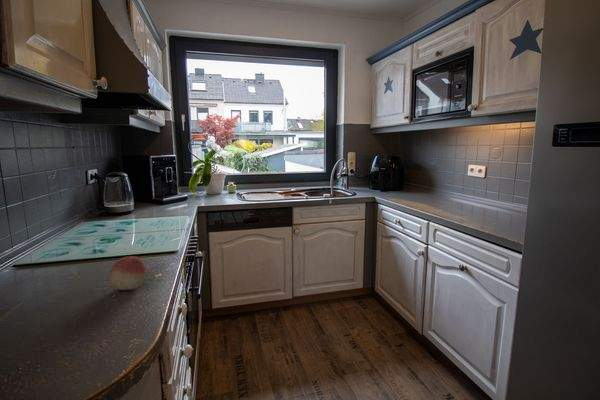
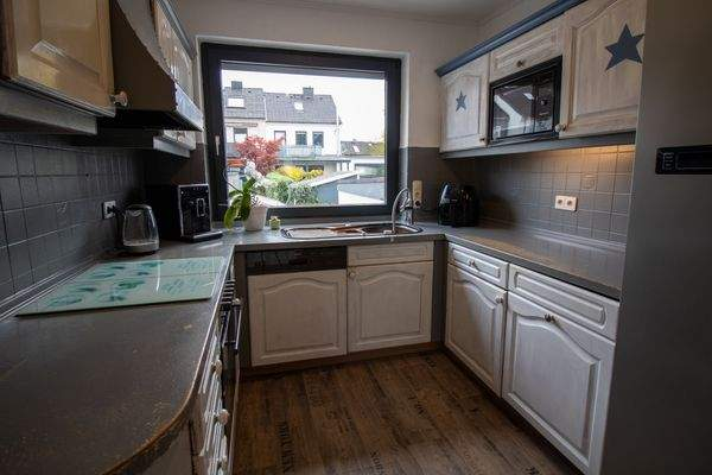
- fruit [108,255,148,291]
